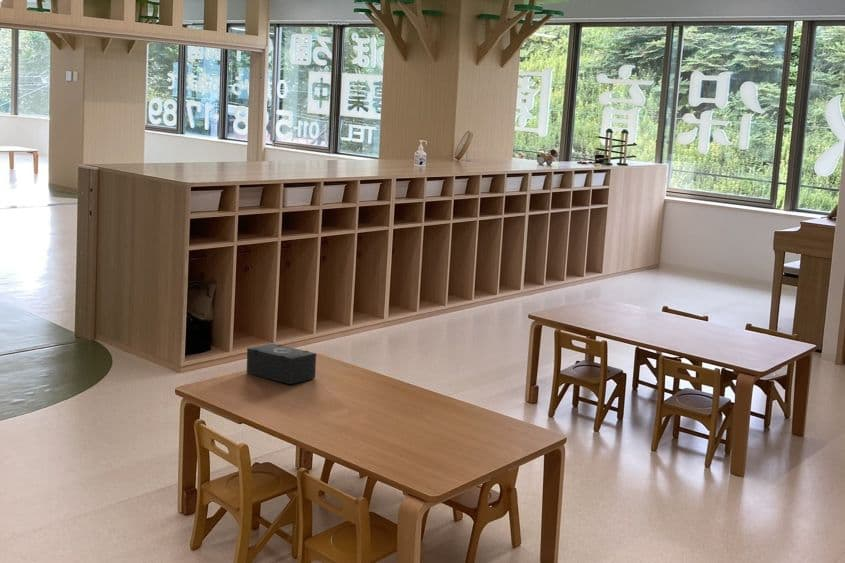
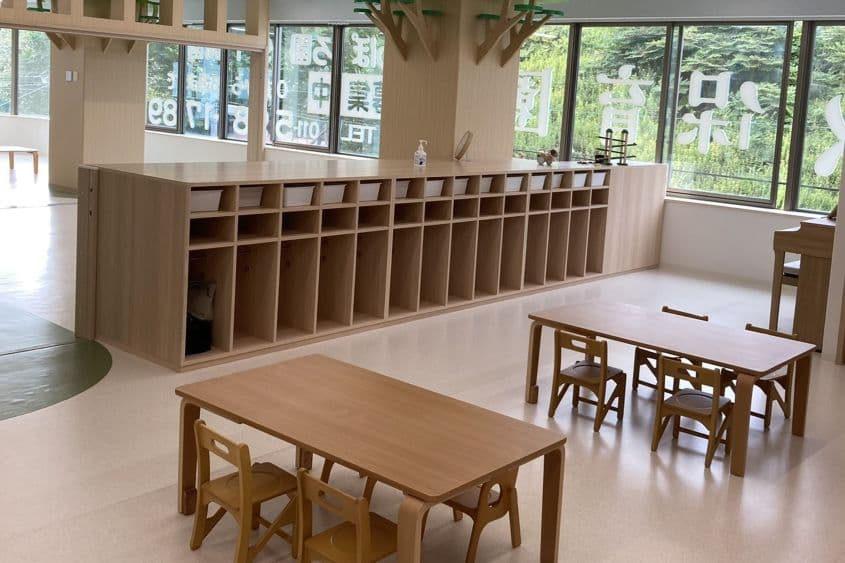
- first aid kit [246,342,317,385]
